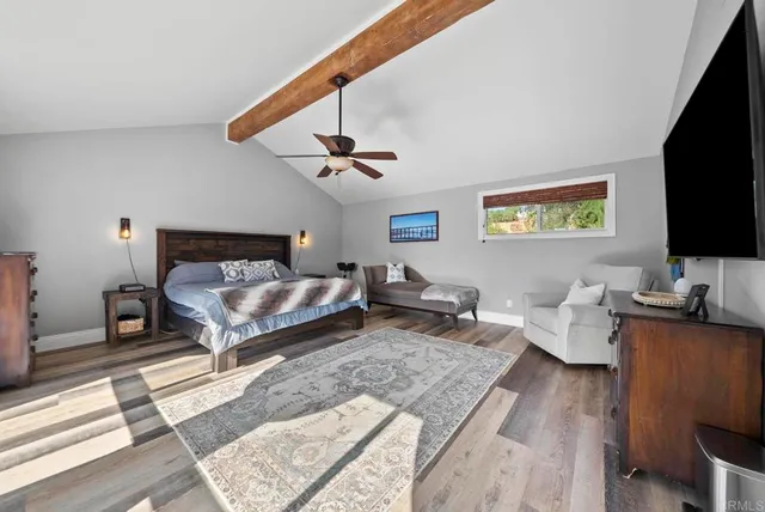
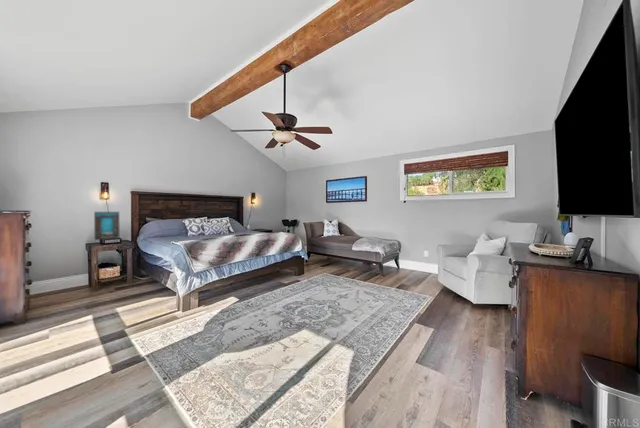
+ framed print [93,211,120,241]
